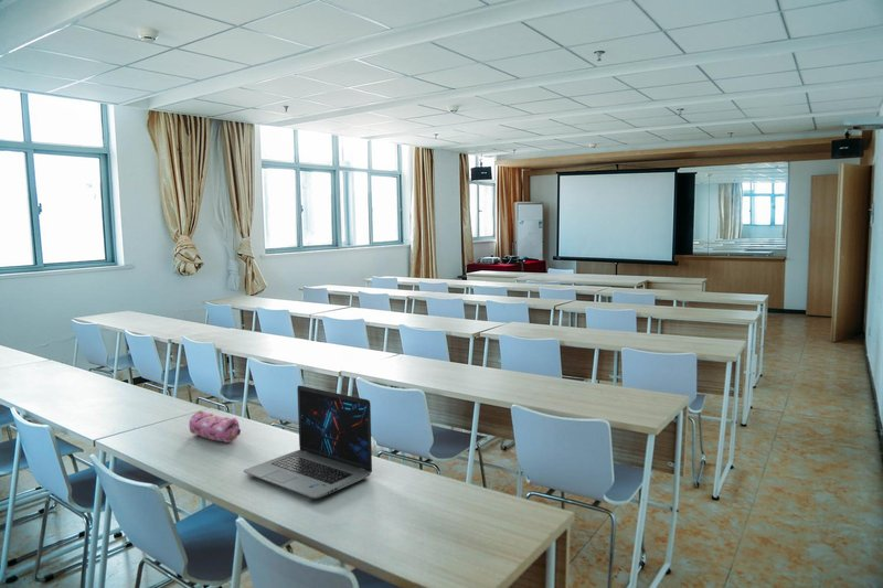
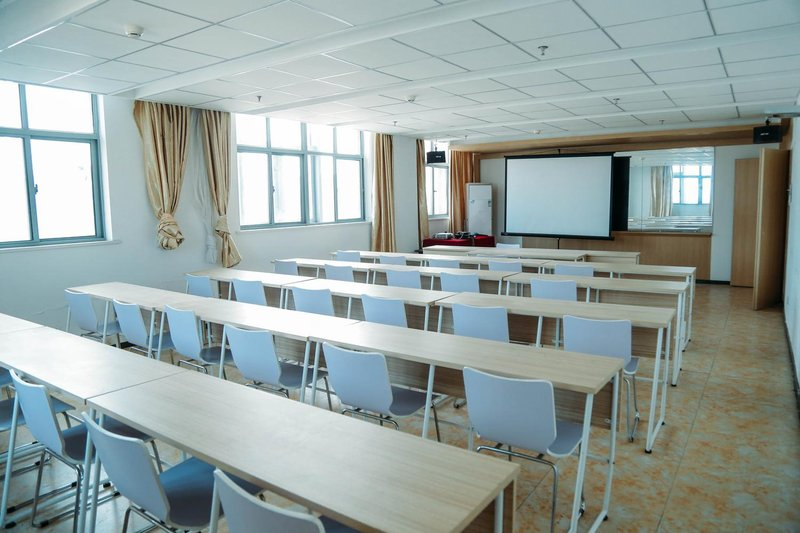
- pencil case [188,410,242,443]
- laptop [243,385,373,500]
